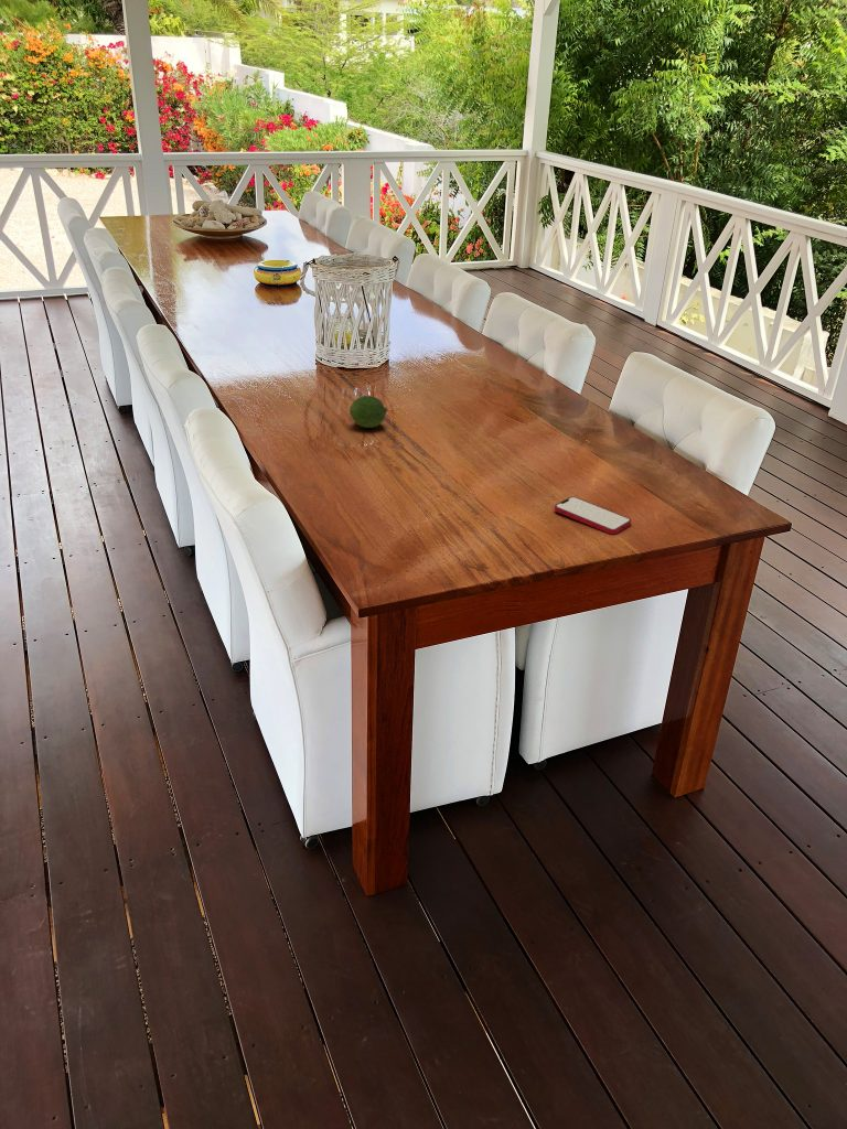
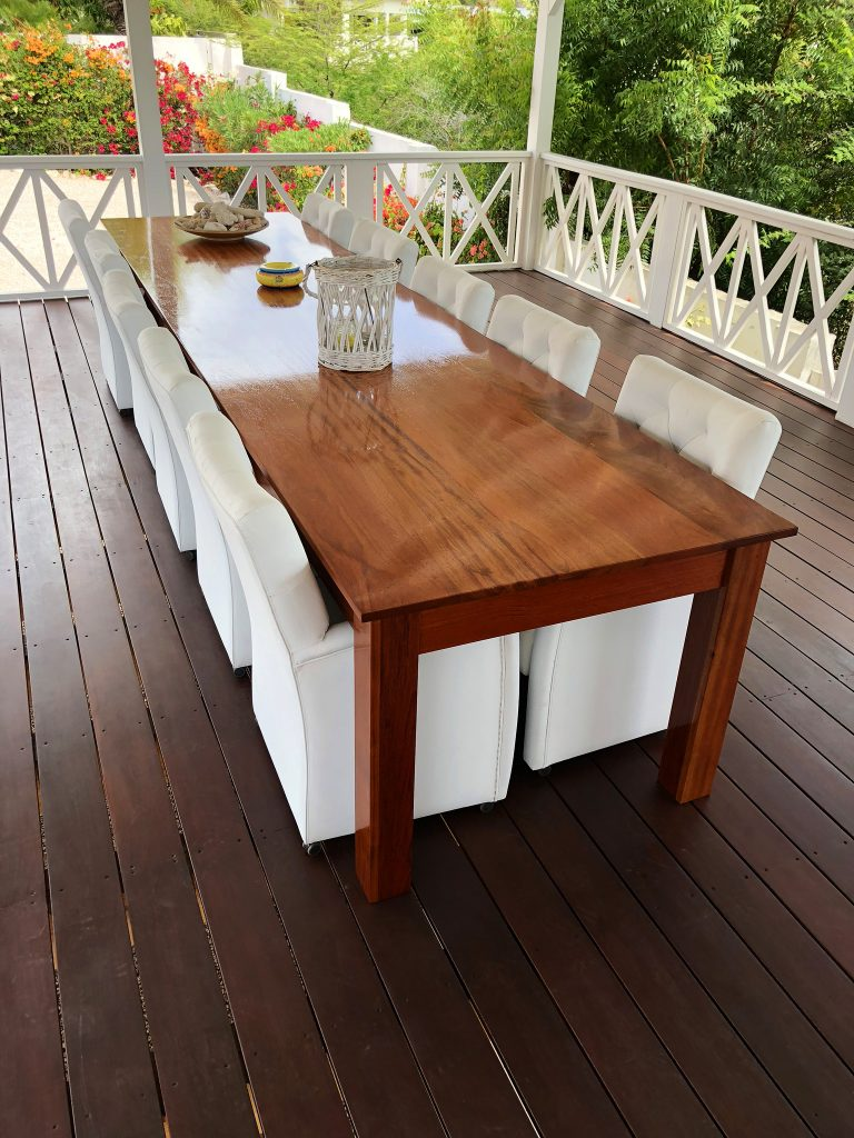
- smartphone [554,496,632,535]
- fruit [349,395,389,429]
